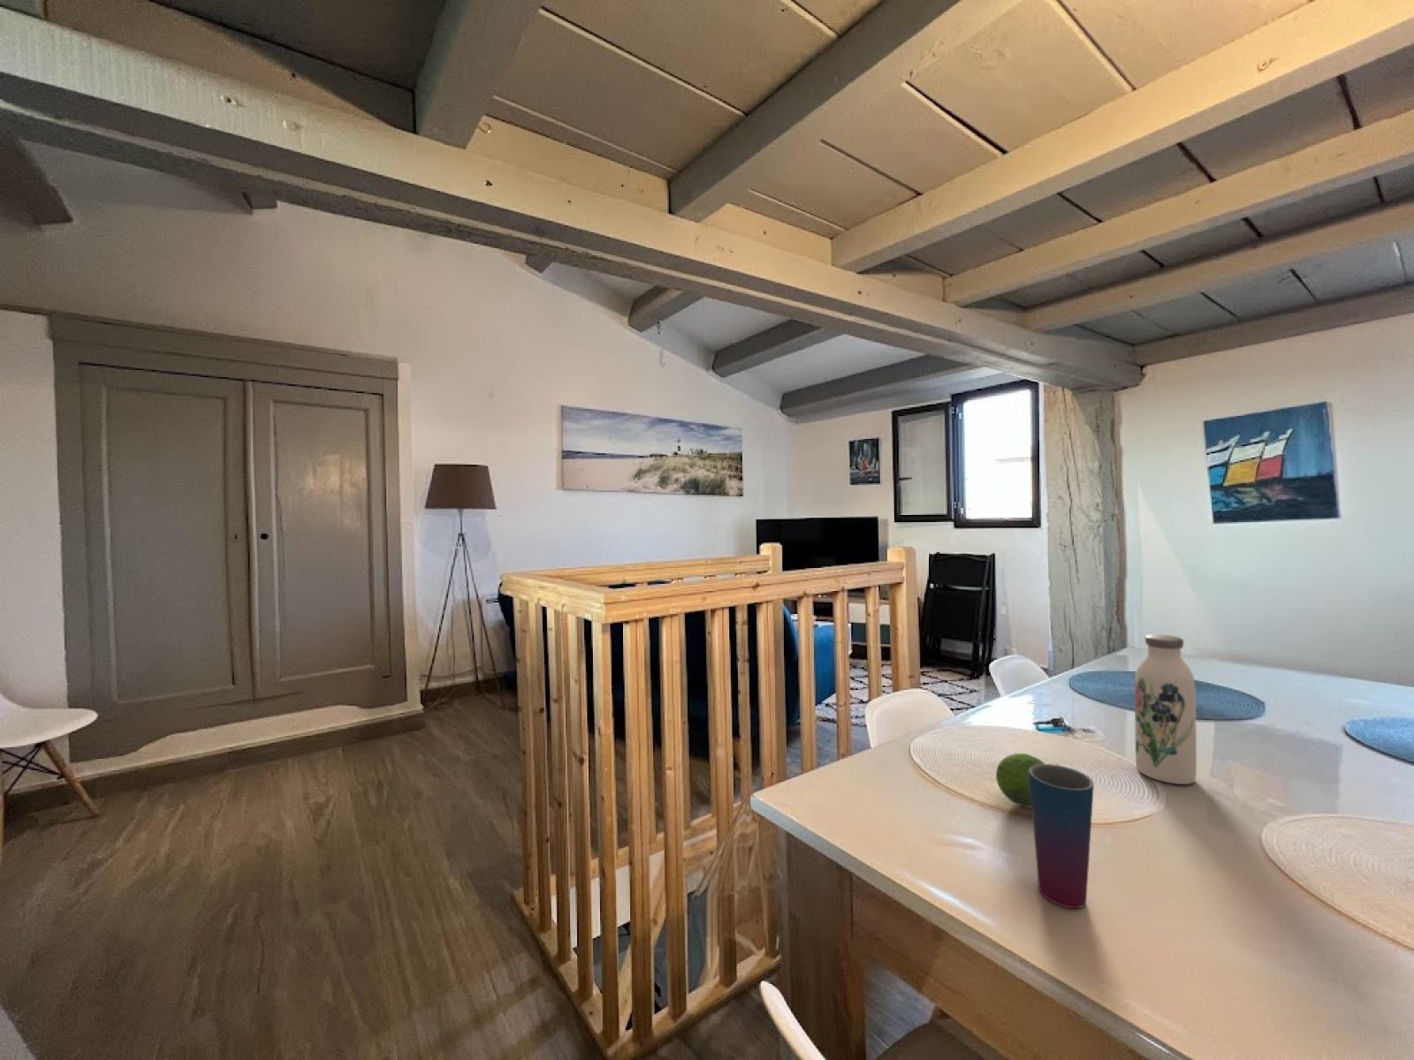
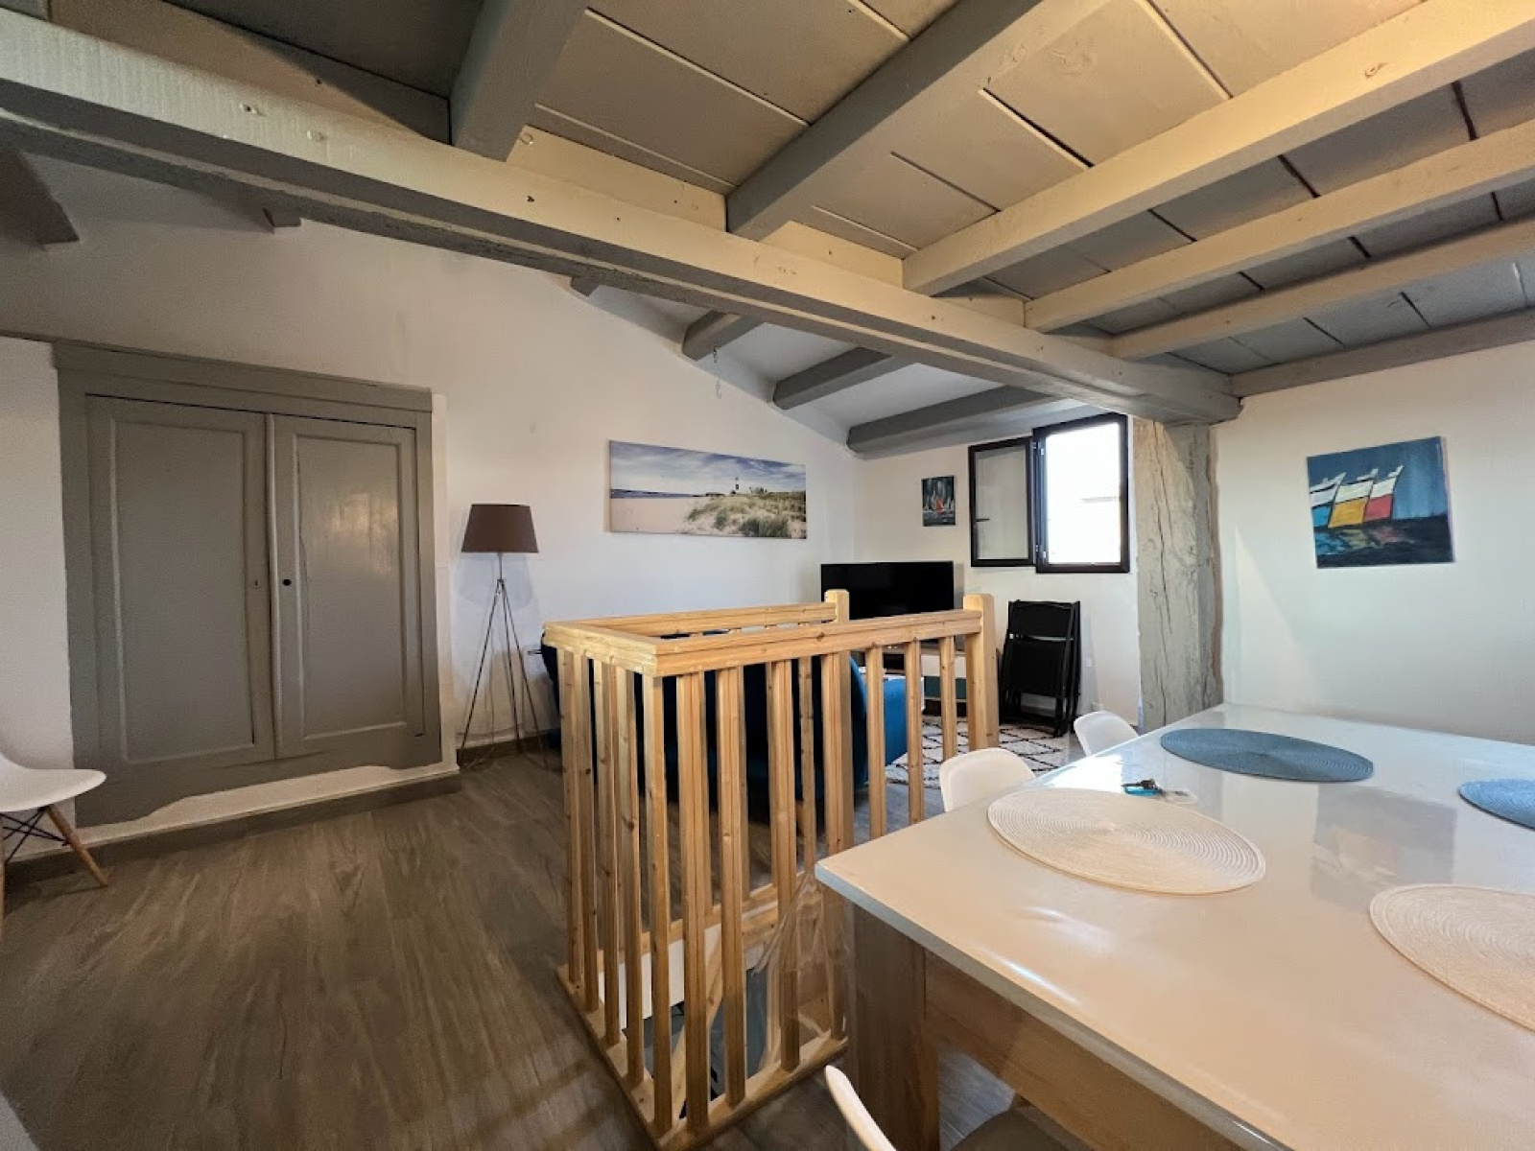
- water bottle [1133,634,1198,785]
- cup [1029,763,1094,909]
- fruit [995,753,1045,809]
